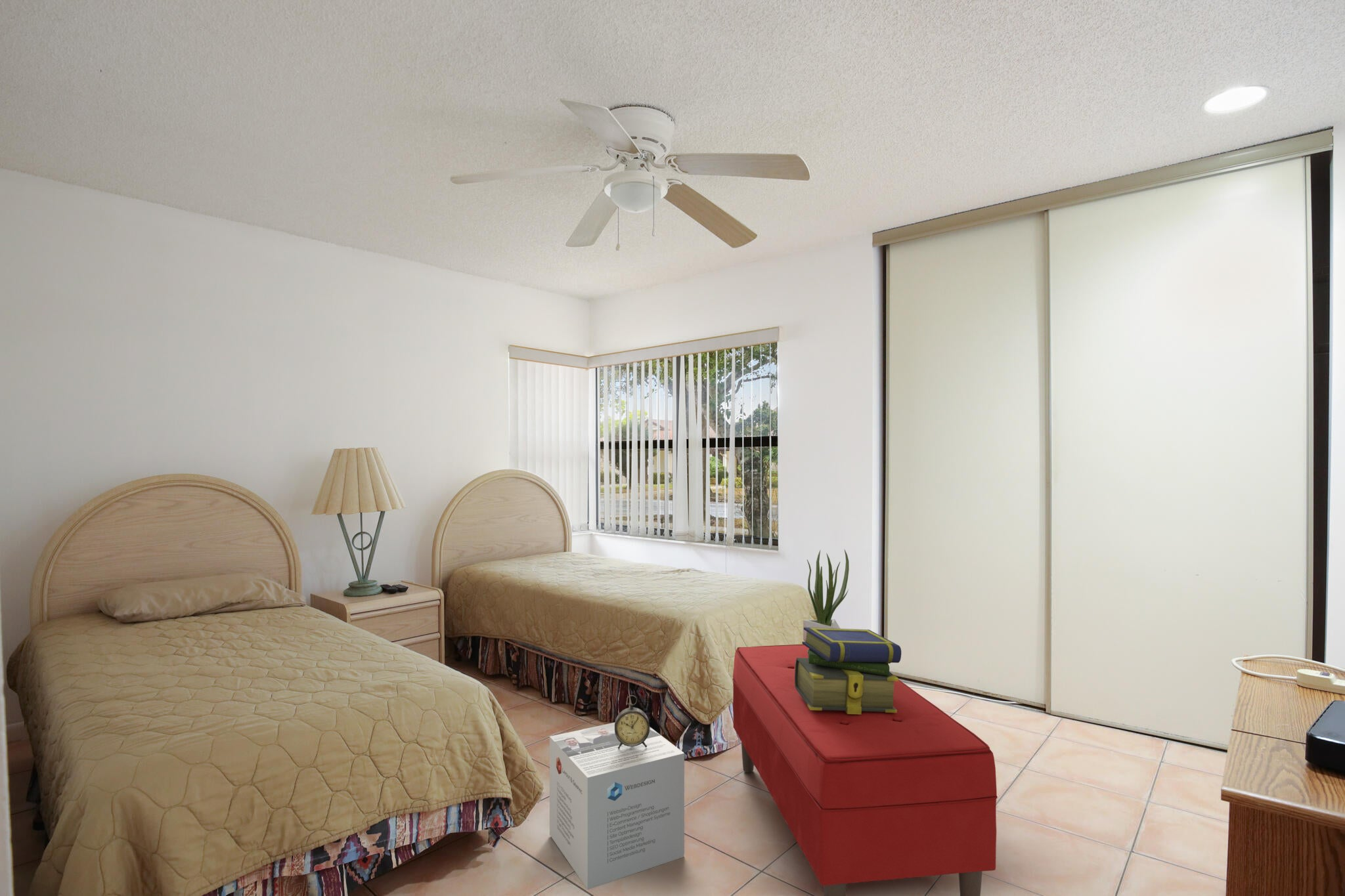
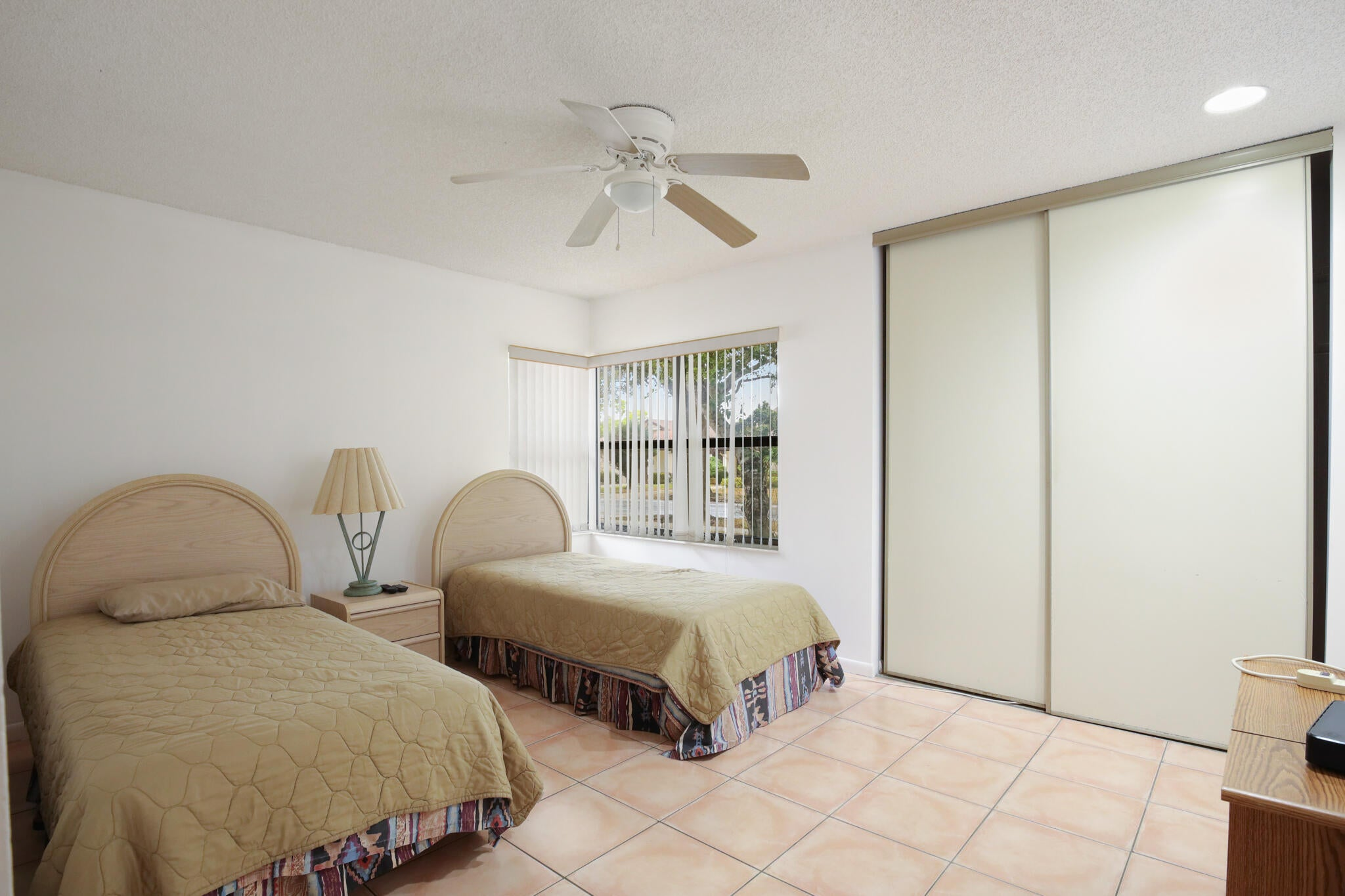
- bench [732,644,998,896]
- potted plant [803,549,850,642]
- cardboard box [549,722,685,890]
- alarm clock [614,694,650,748]
- stack of books [795,628,902,714]
